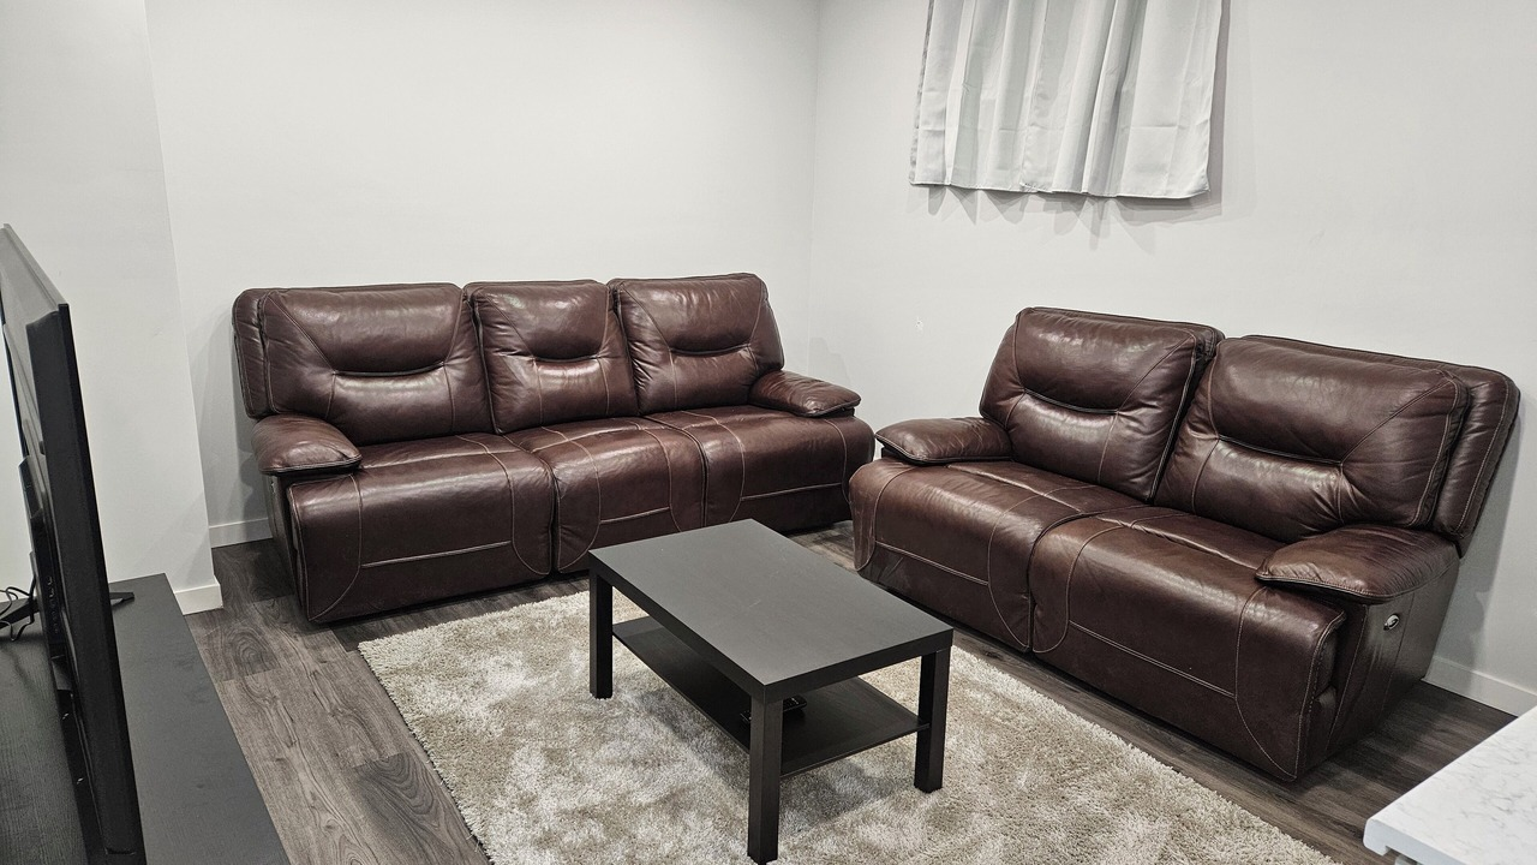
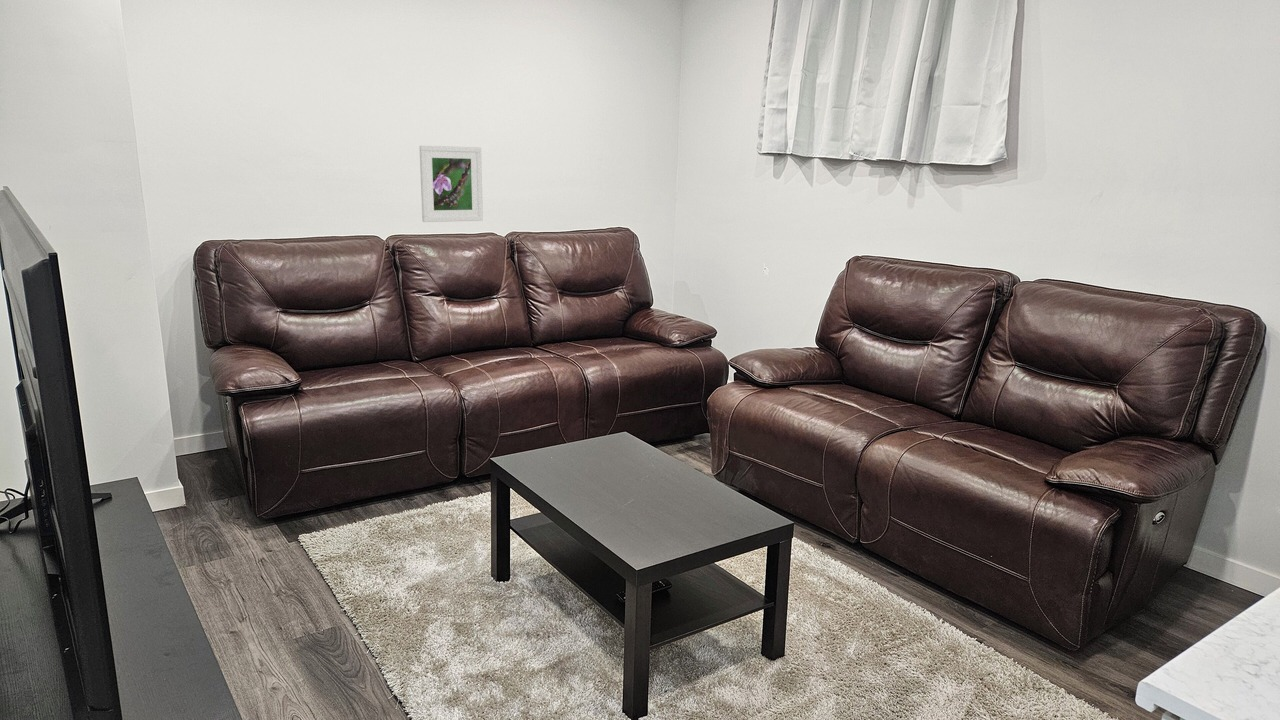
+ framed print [418,145,484,223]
